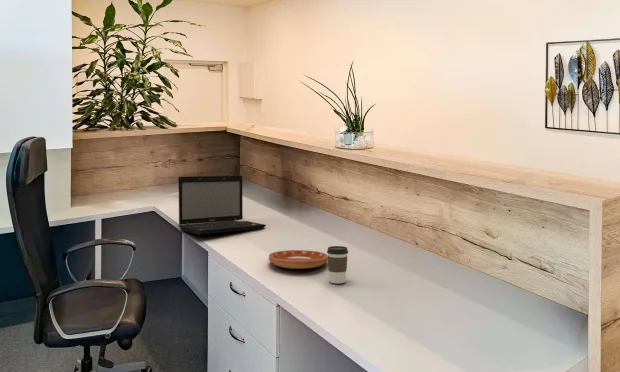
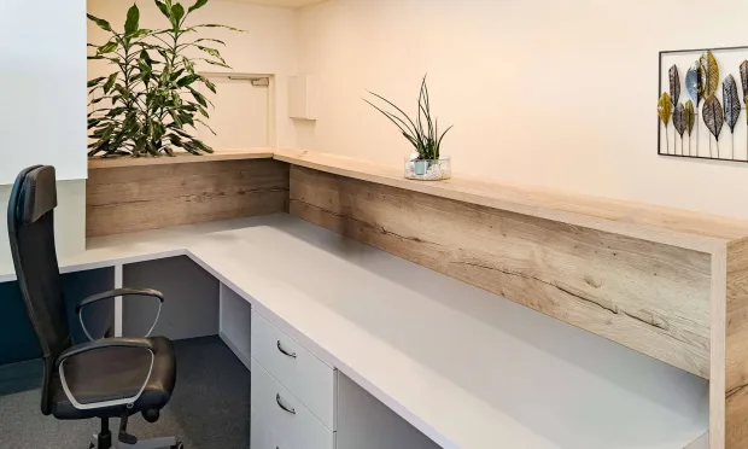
- saucer [268,249,328,270]
- laptop [177,175,267,236]
- coffee cup [326,245,349,284]
